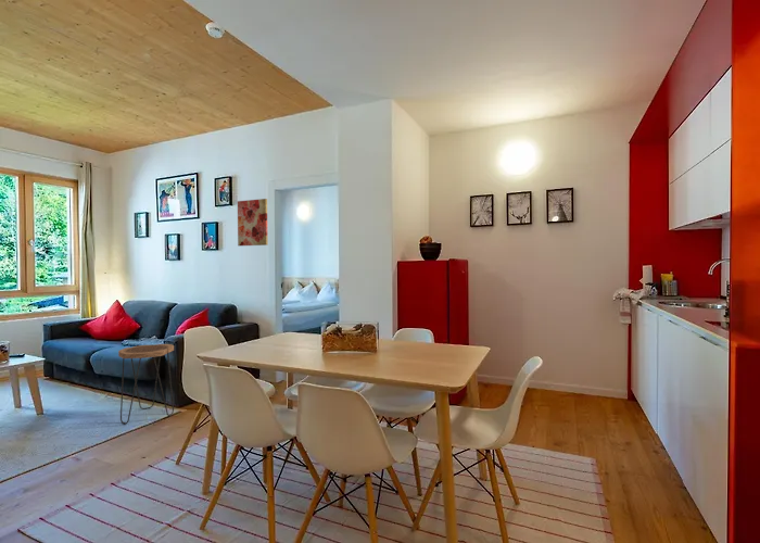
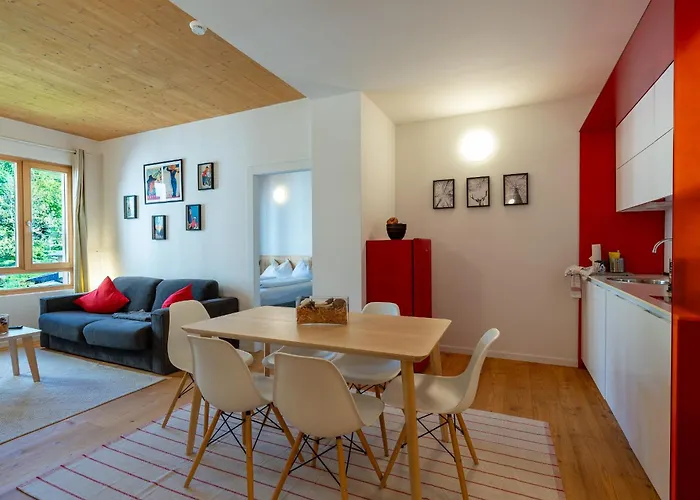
- wall art [237,198,269,247]
- side table [117,343,175,425]
